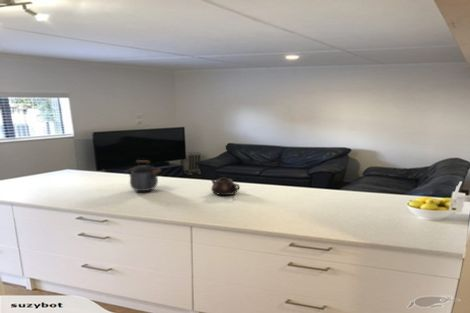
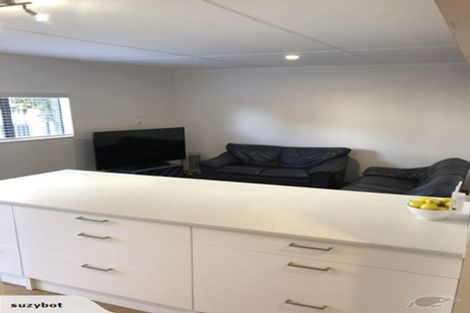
- kettle [124,159,163,192]
- teapot [210,177,241,196]
